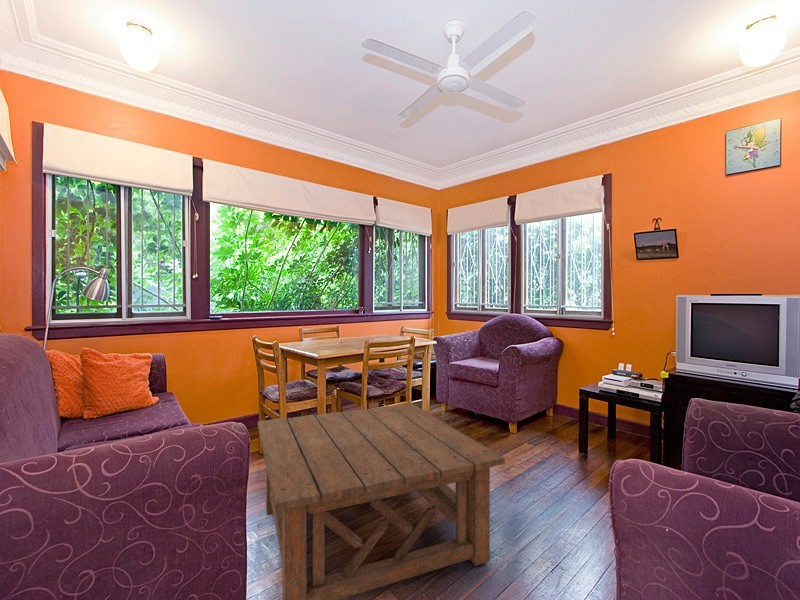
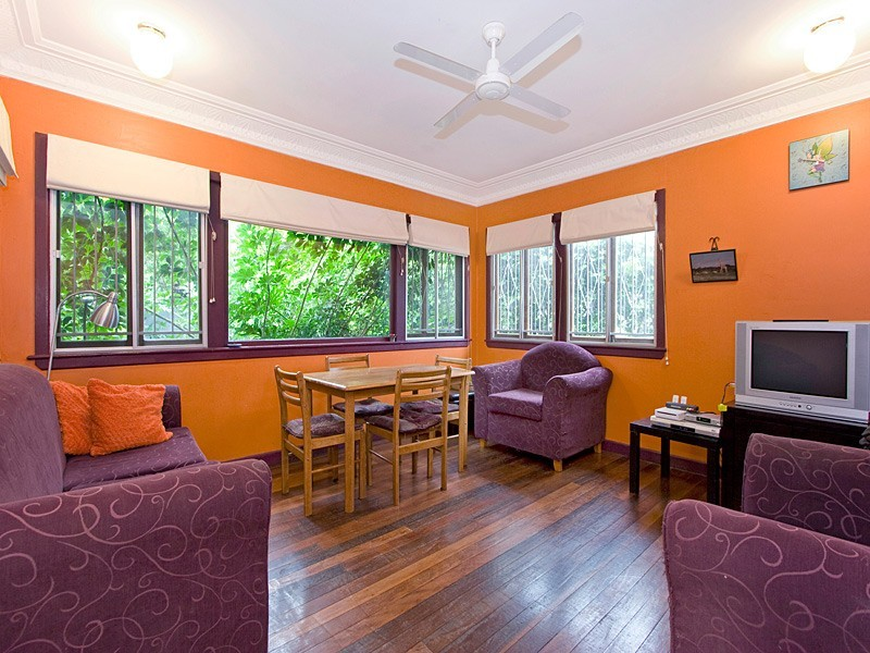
- coffee table [257,402,506,600]
